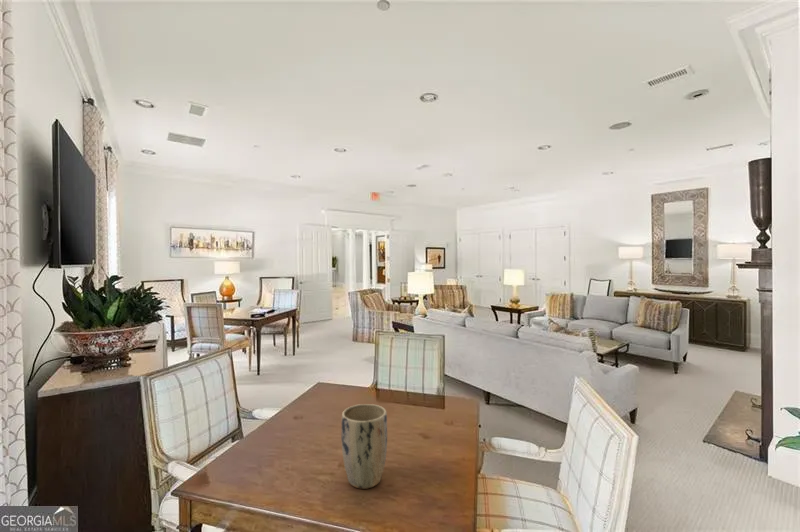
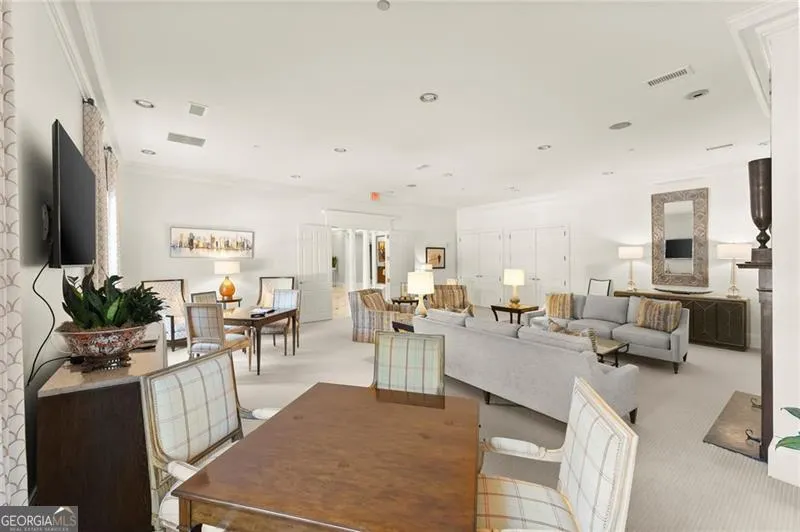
- plant pot [340,403,388,490]
